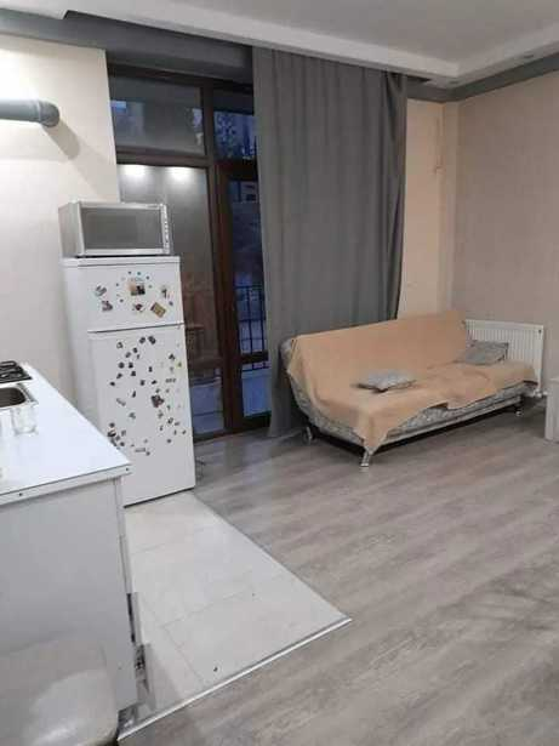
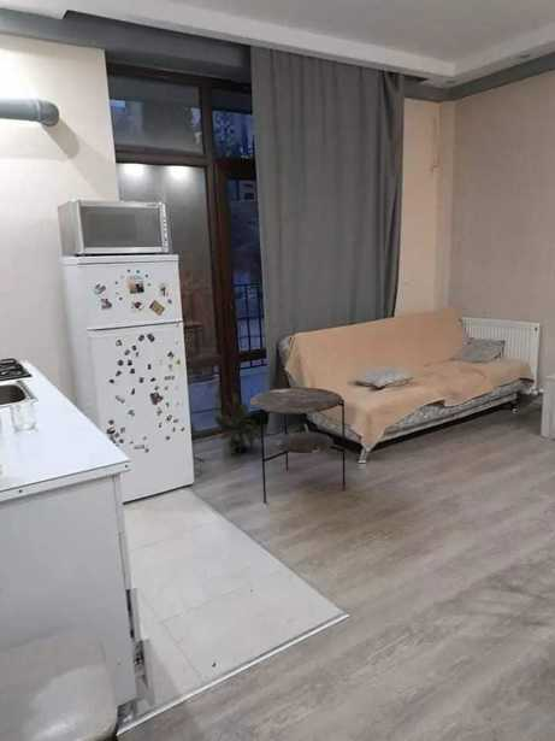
+ side table [249,386,347,504]
+ potted plant [214,392,261,454]
